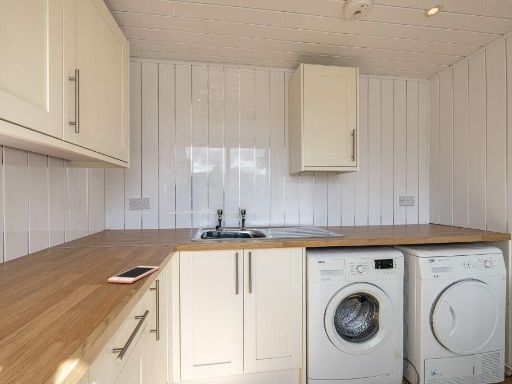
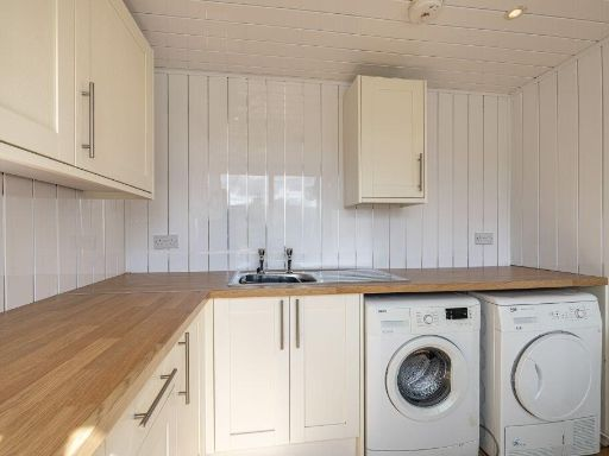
- cell phone [107,265,160,284]
